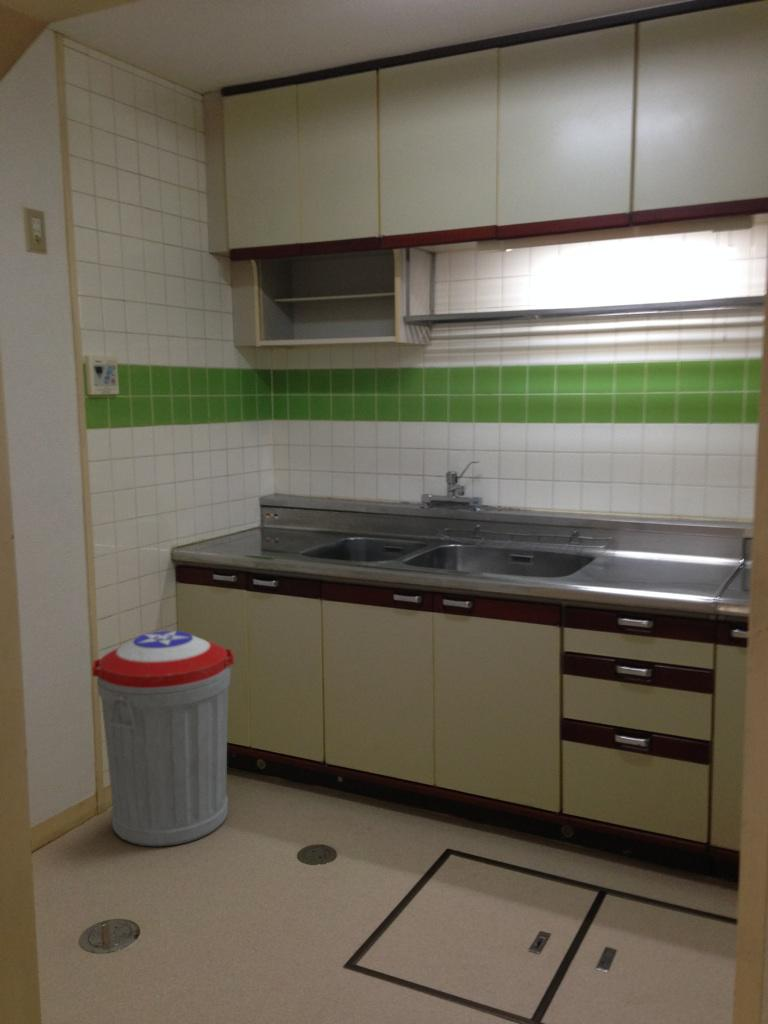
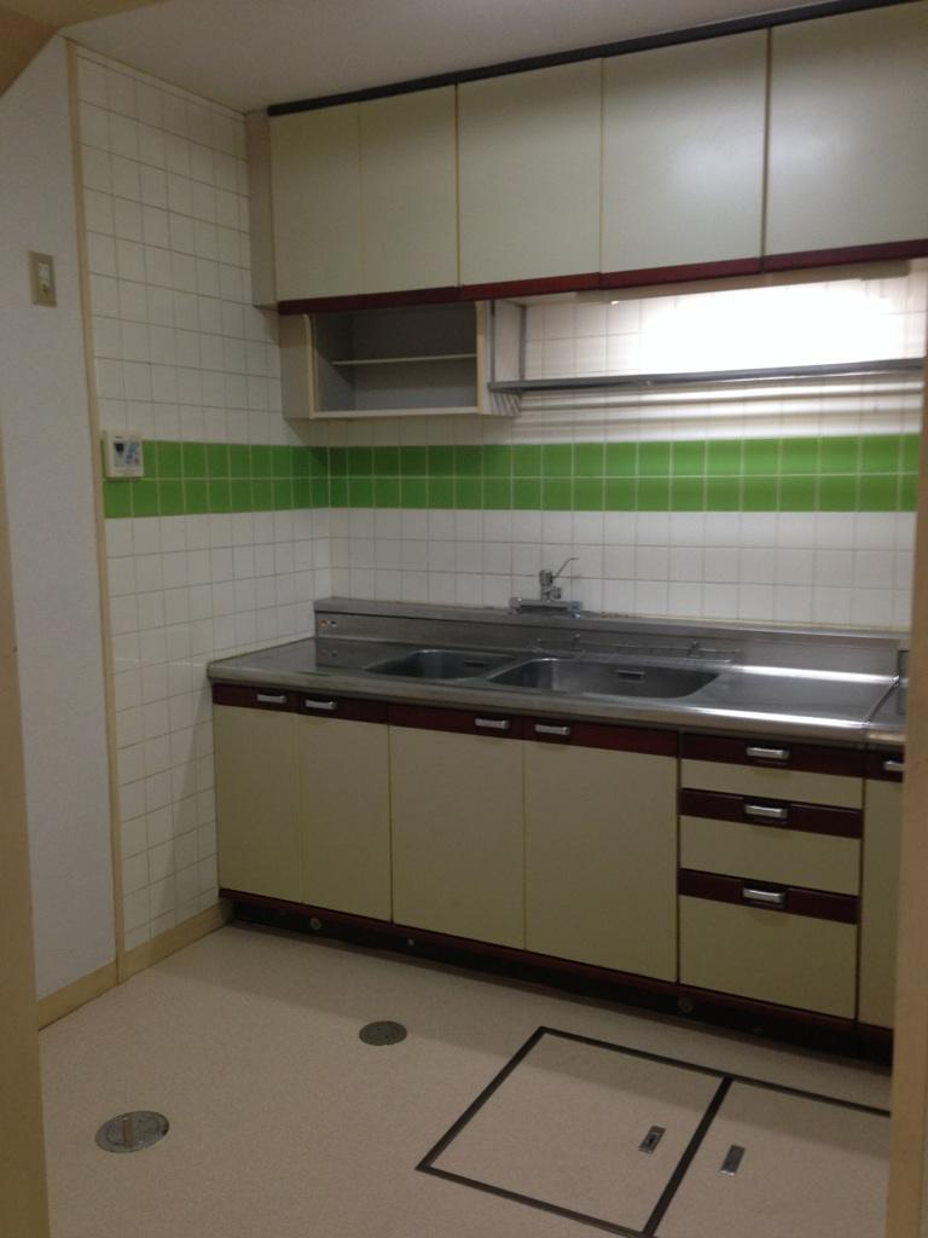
- trash can [91,630,235,847]
